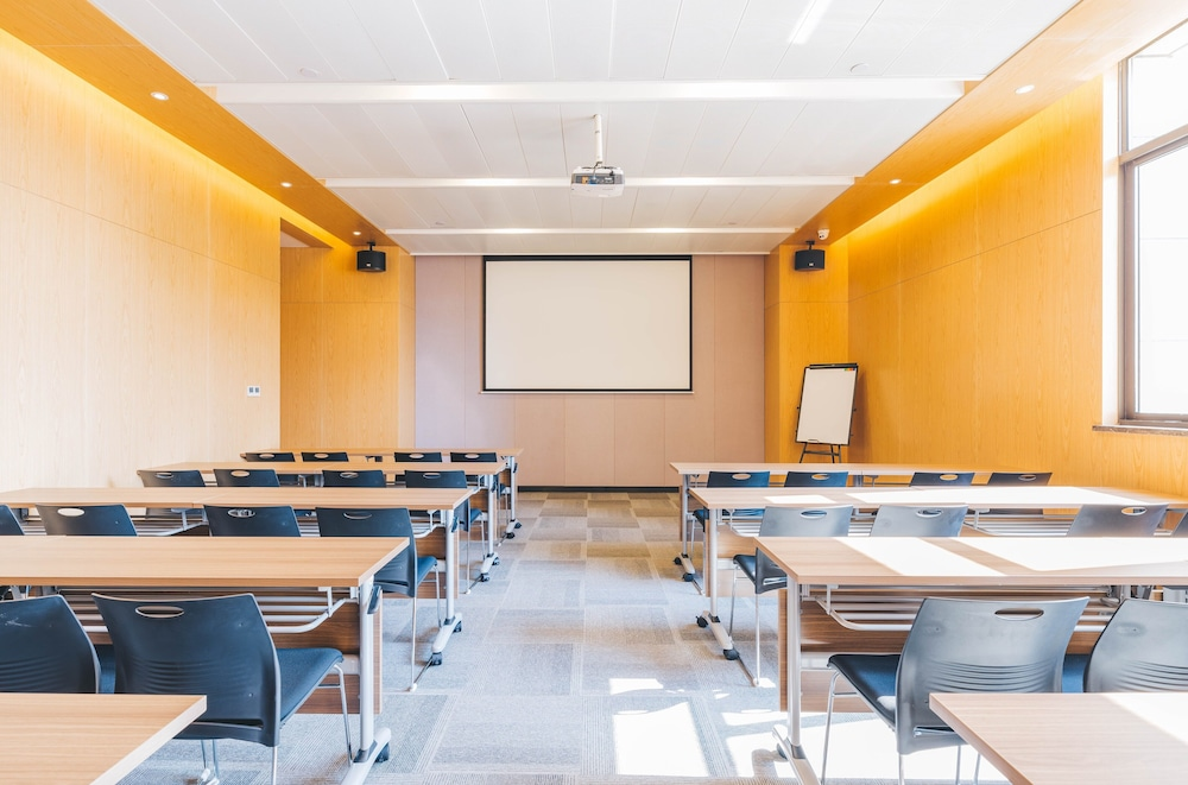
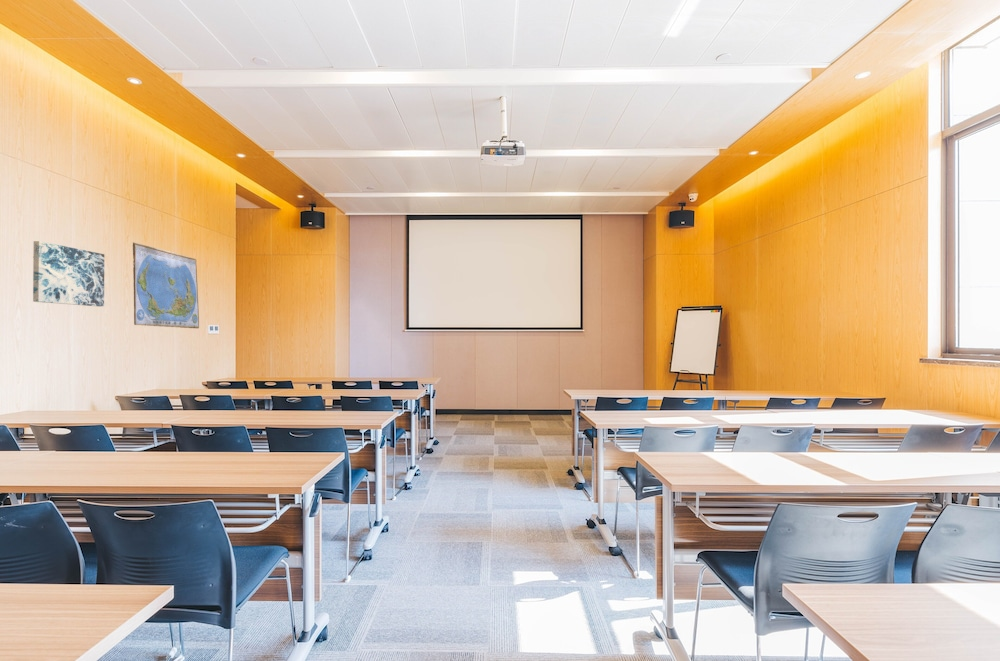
+ world map [132,241,200,329]
+ wall art [32,240,105,307]
